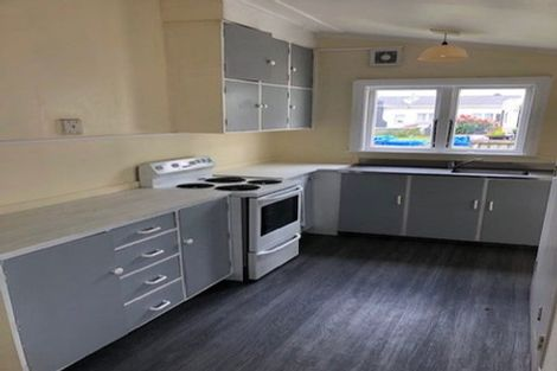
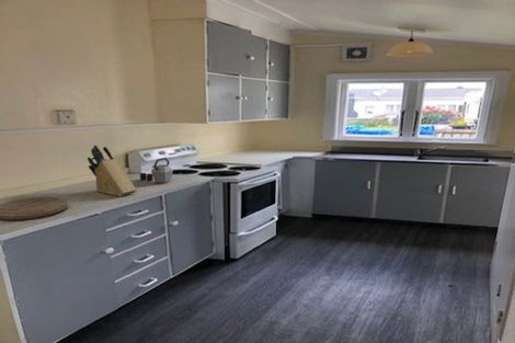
+ cutting board [0,196,68,222]
+ knife block [87,144,137,197]
+ kettle [139,157,174,184]
